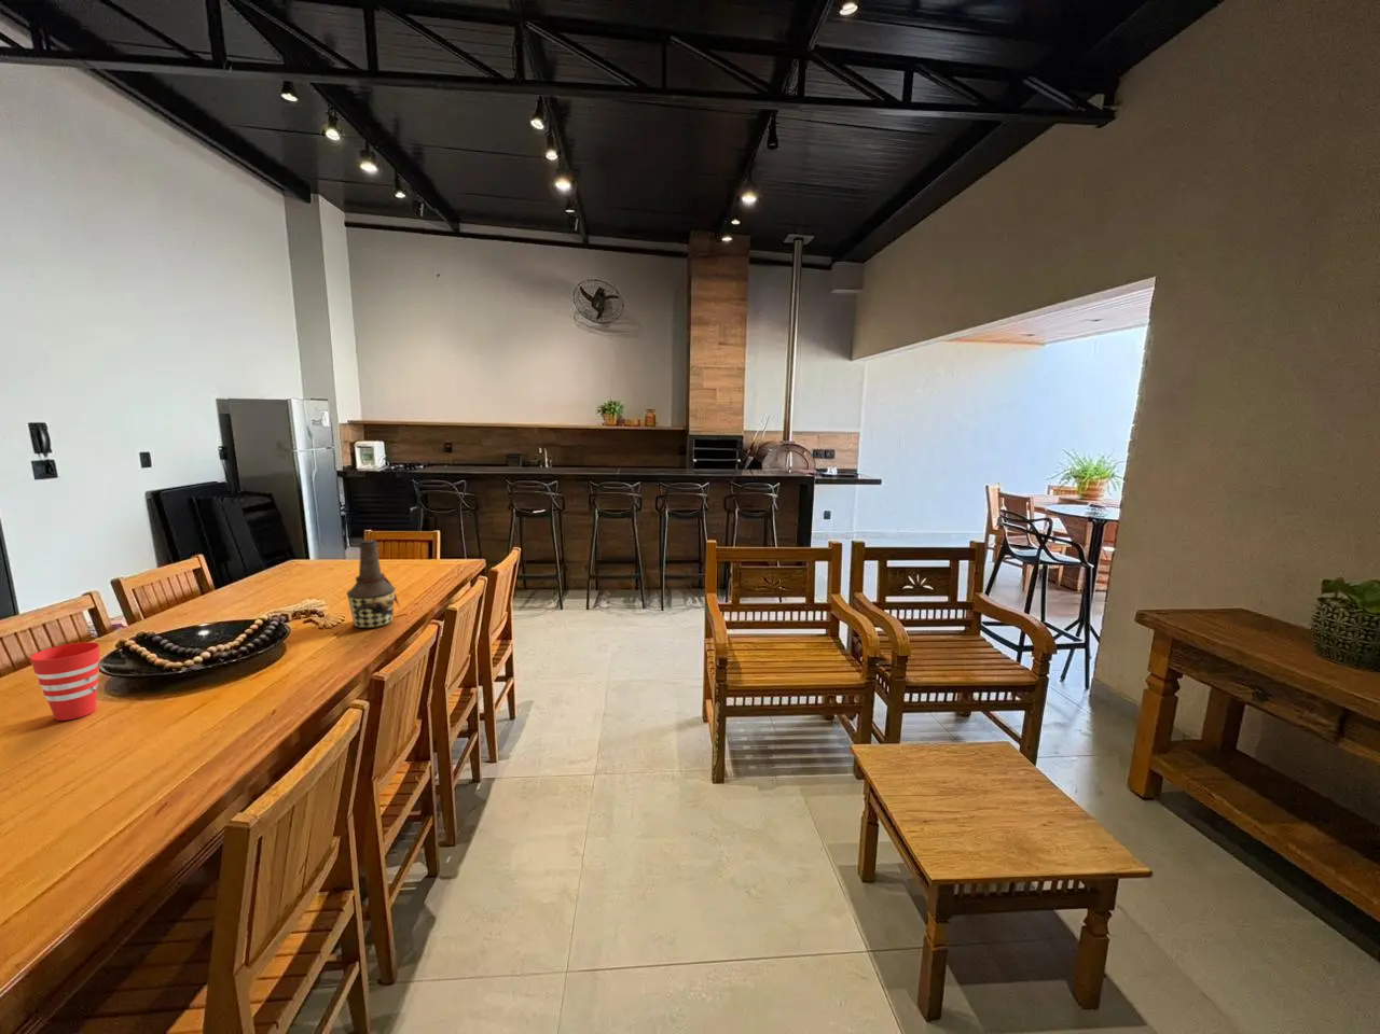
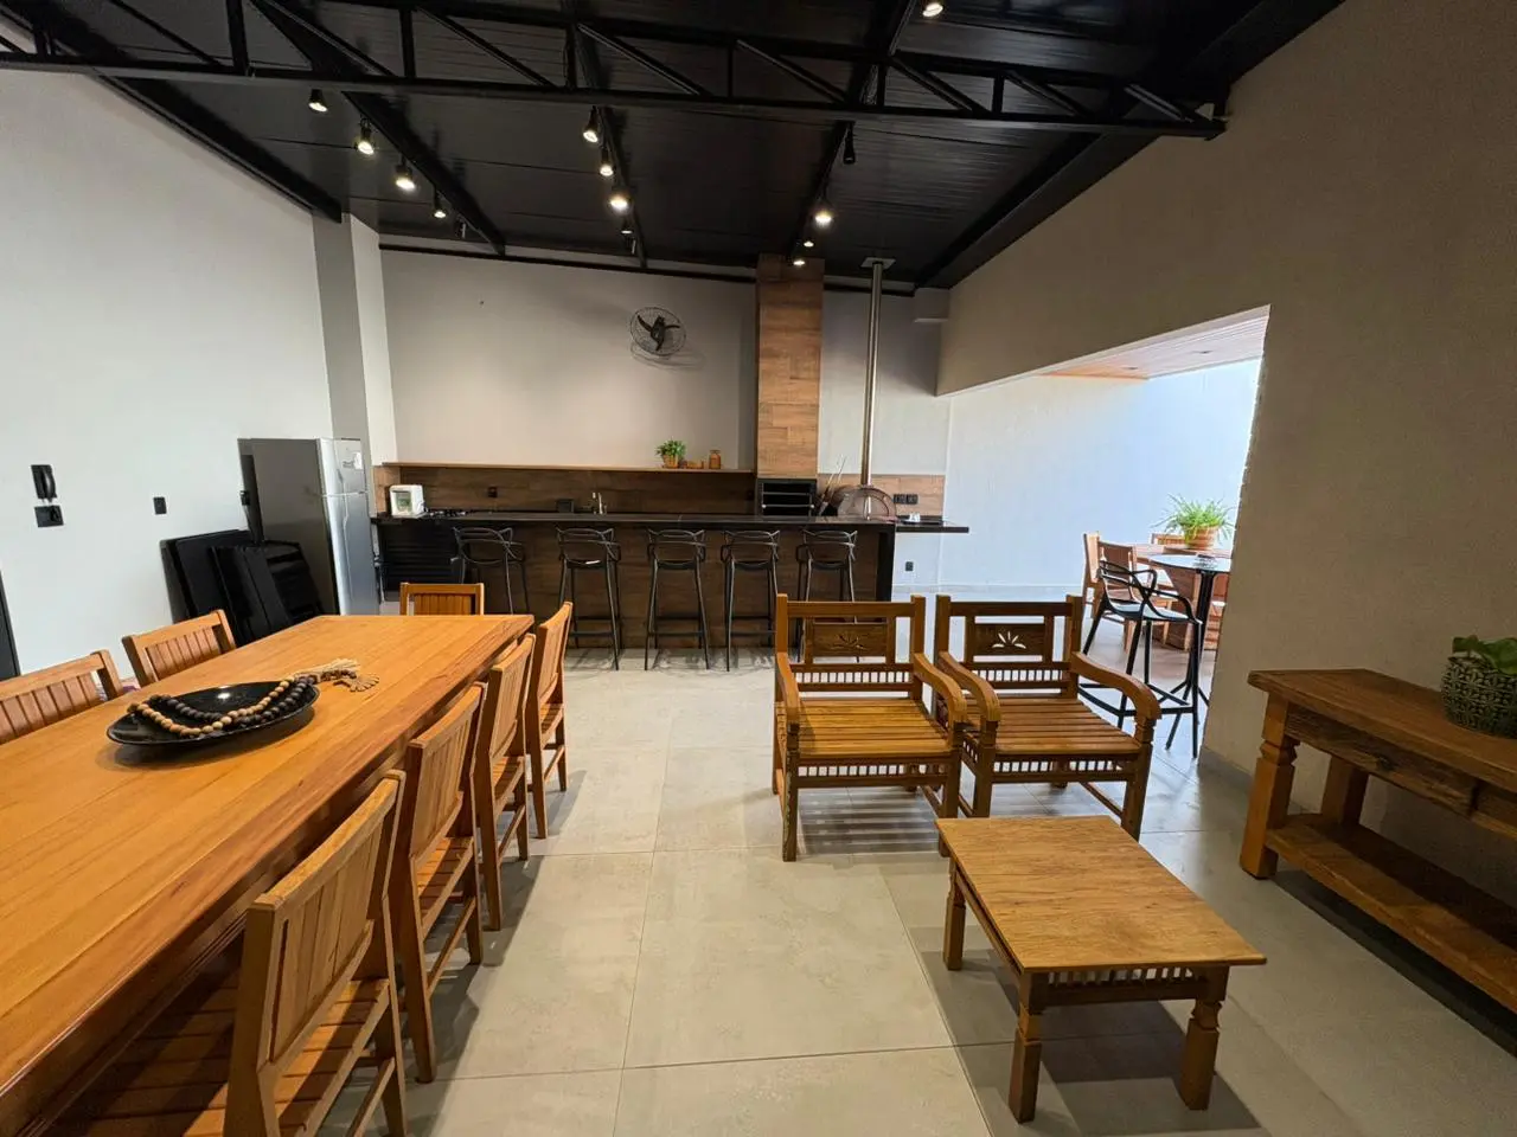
- bottle [346,540,401,629]
- cup [29,641,101,721]
